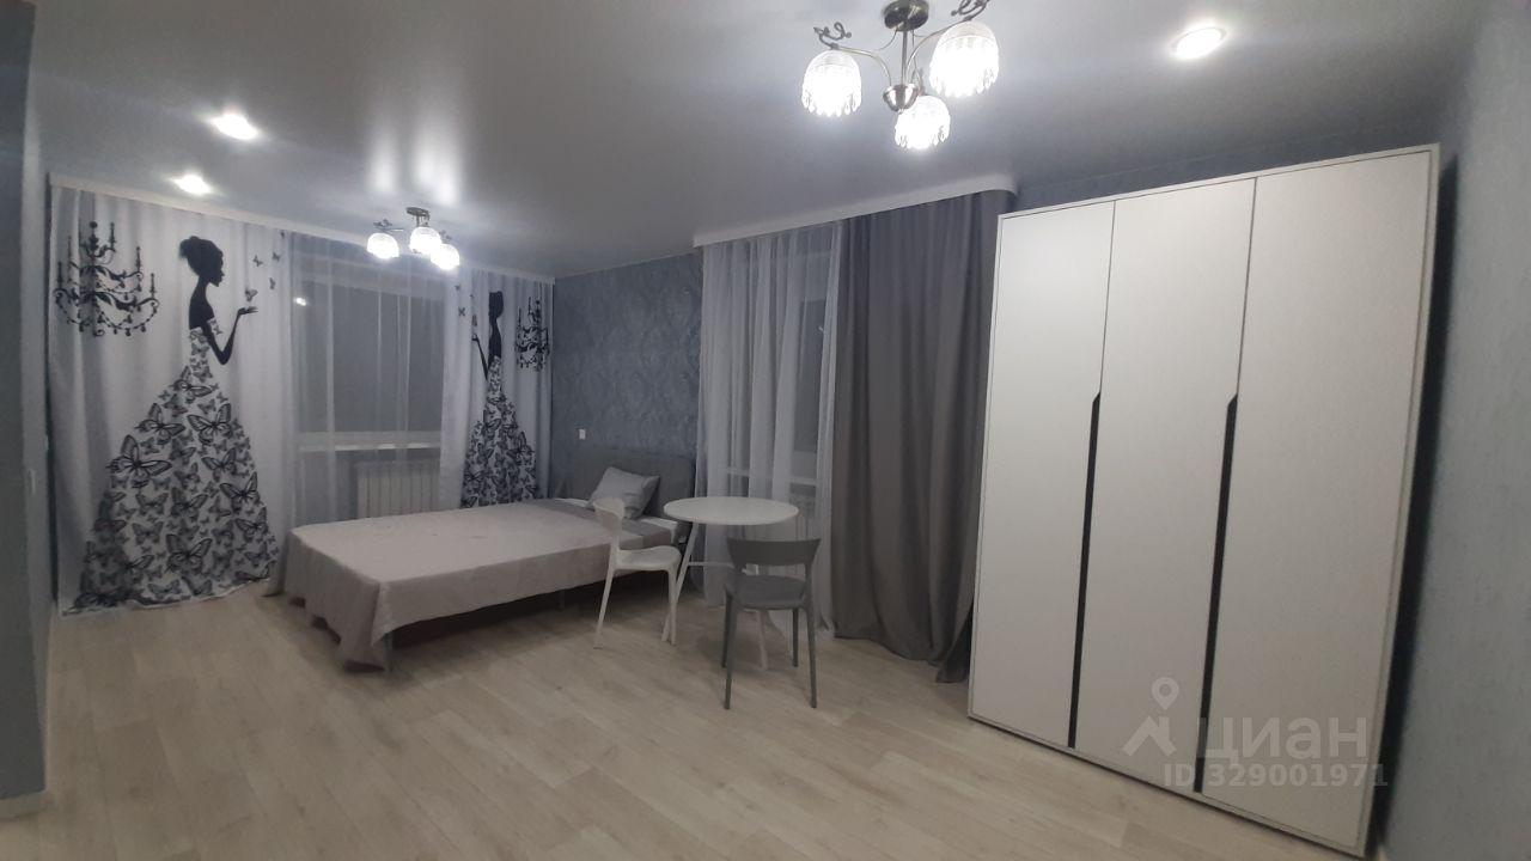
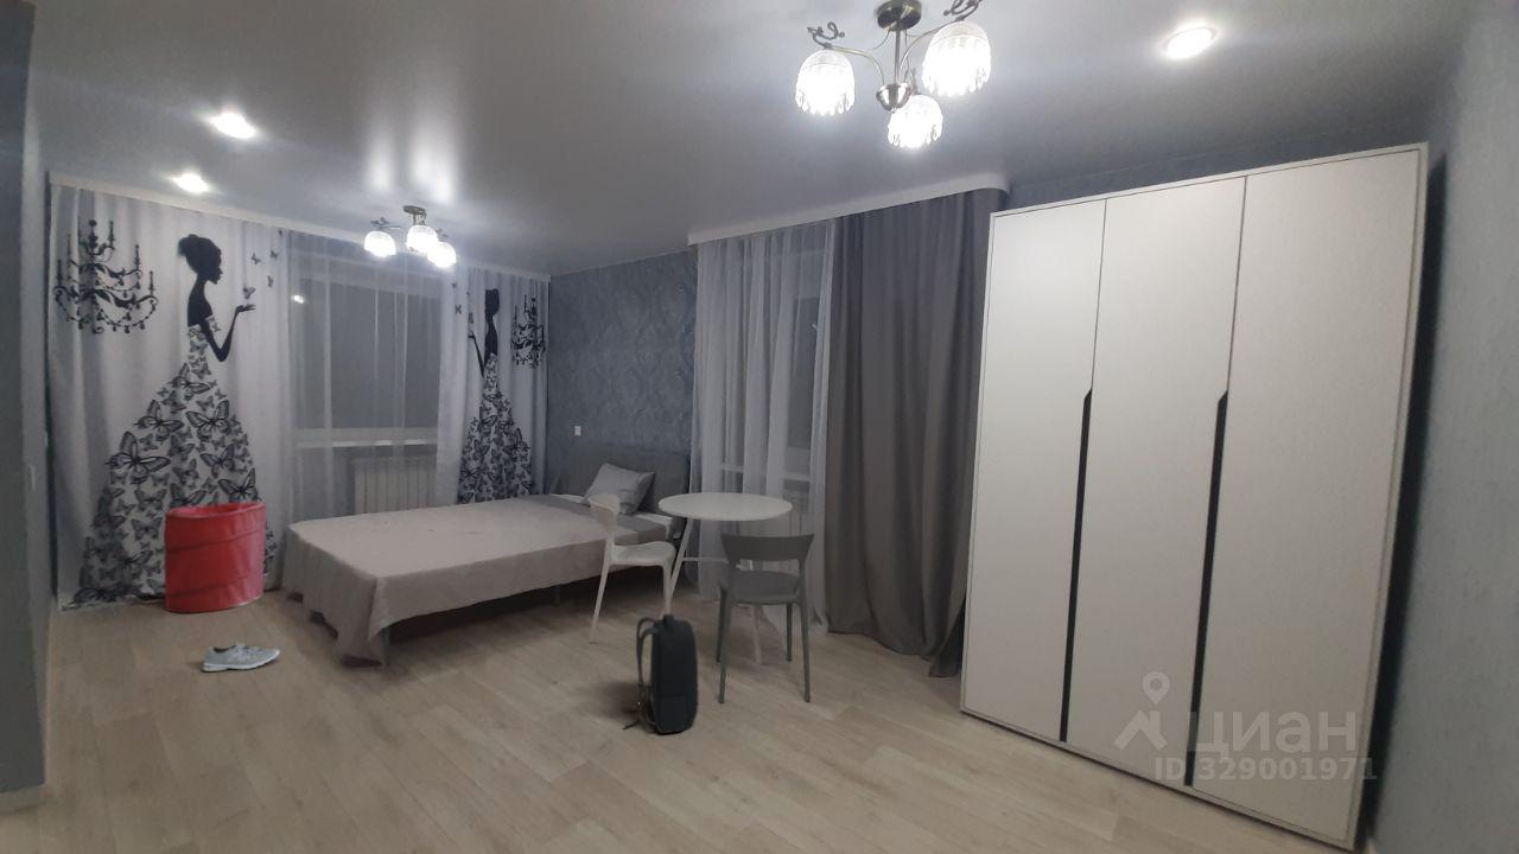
+ sneaker [202,640,281,673]
+ backpack [621,613,700,734]
+ laundry hamper [163,501,268,614]
